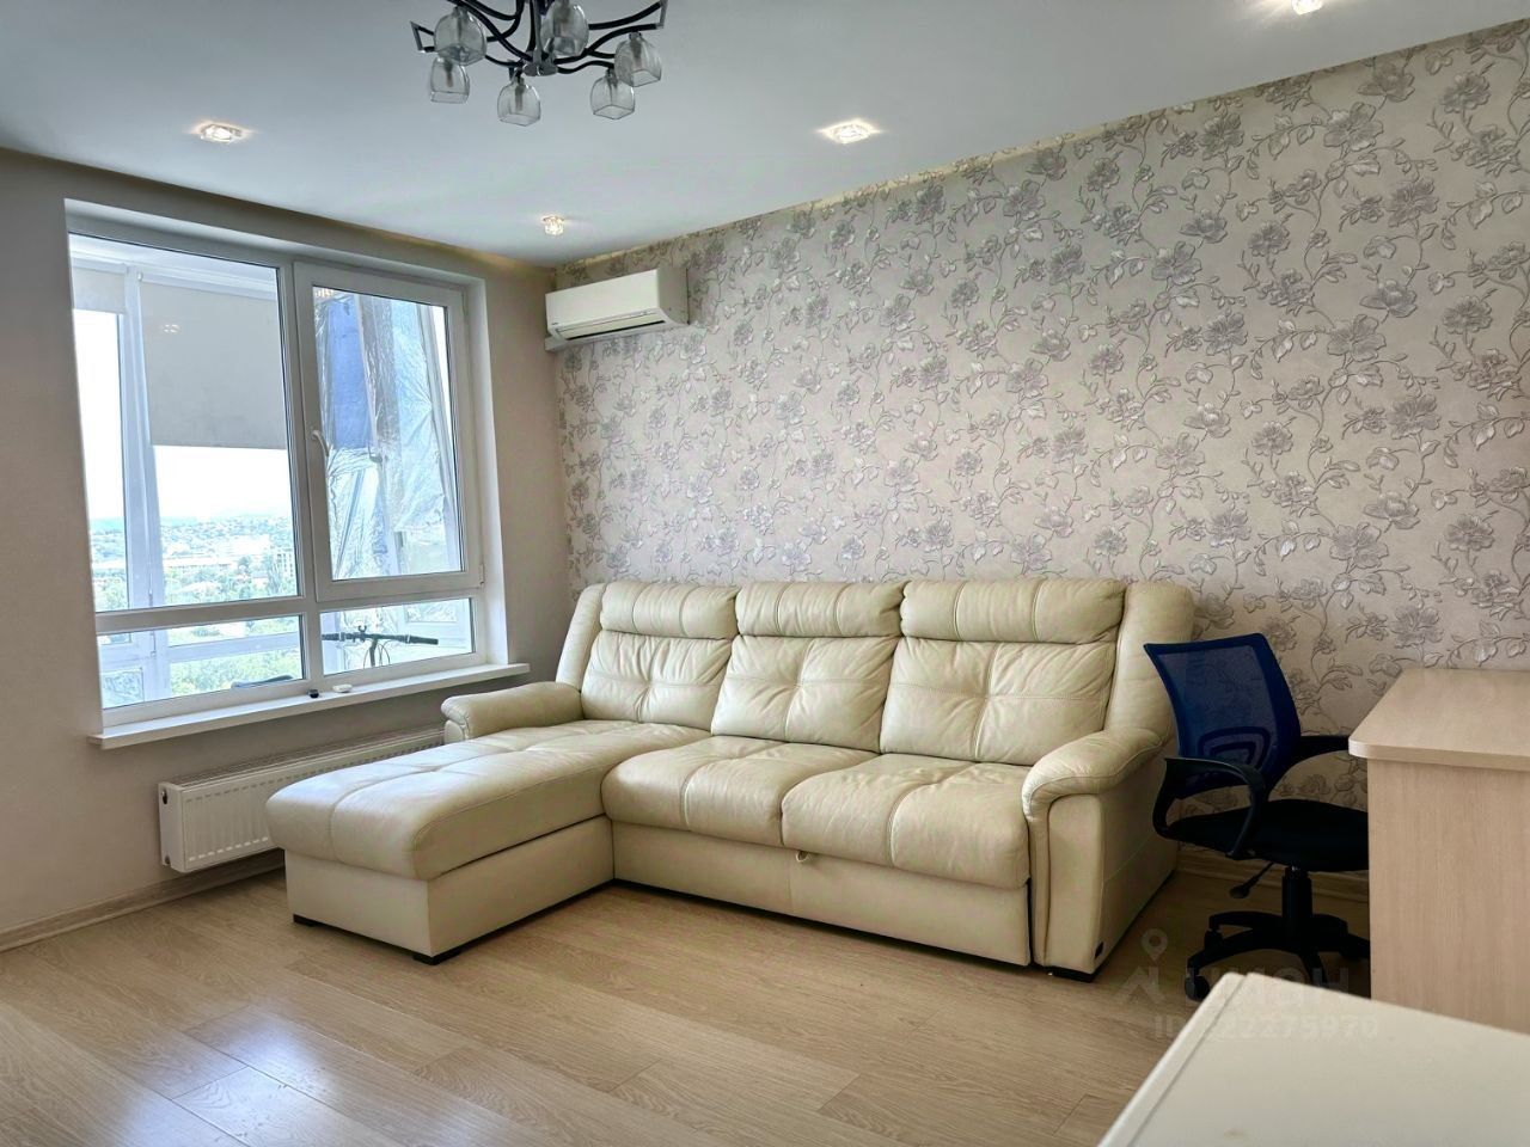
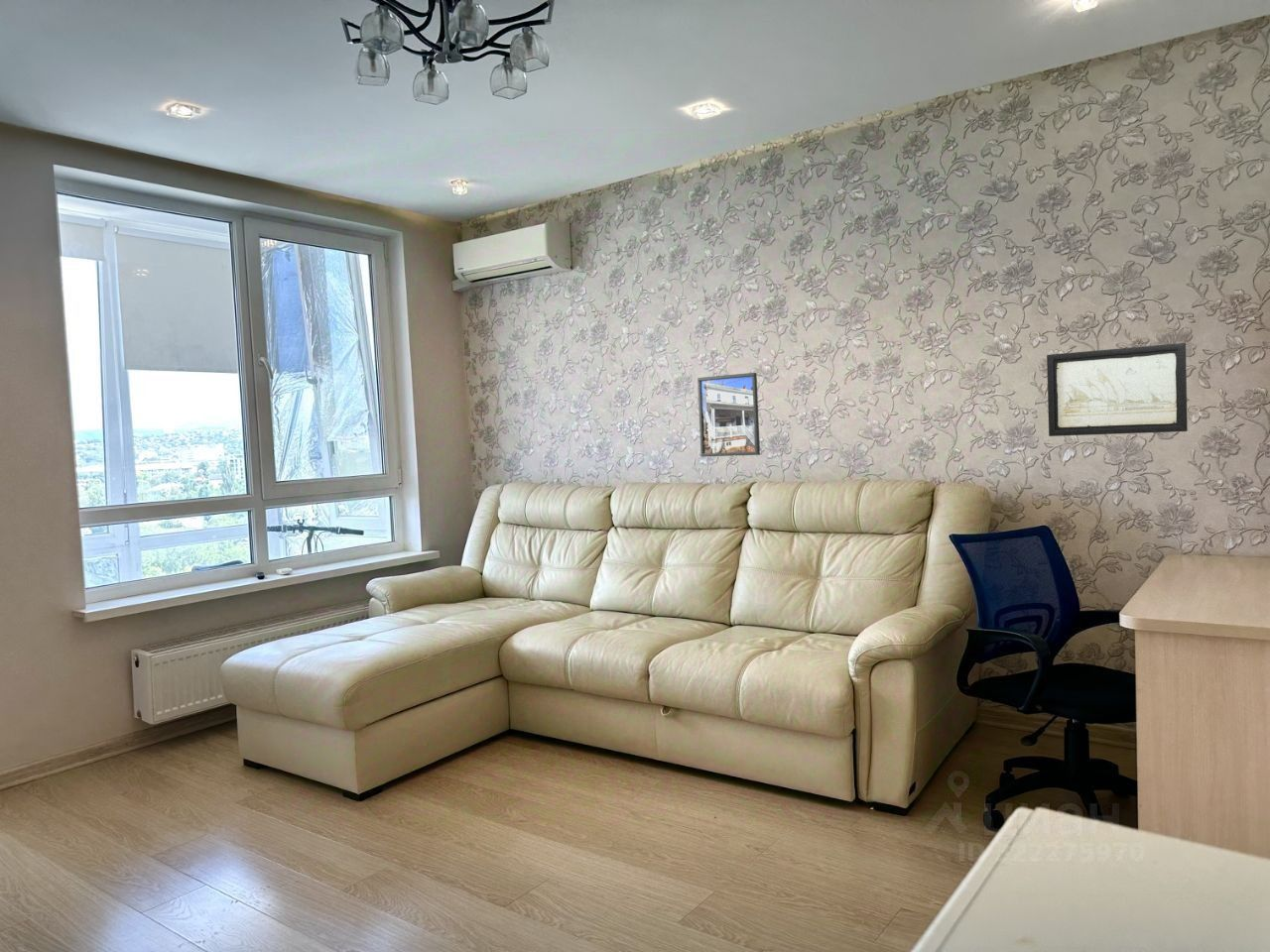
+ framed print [697,372,761,457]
+ wall art [1046,342,1189,437]
